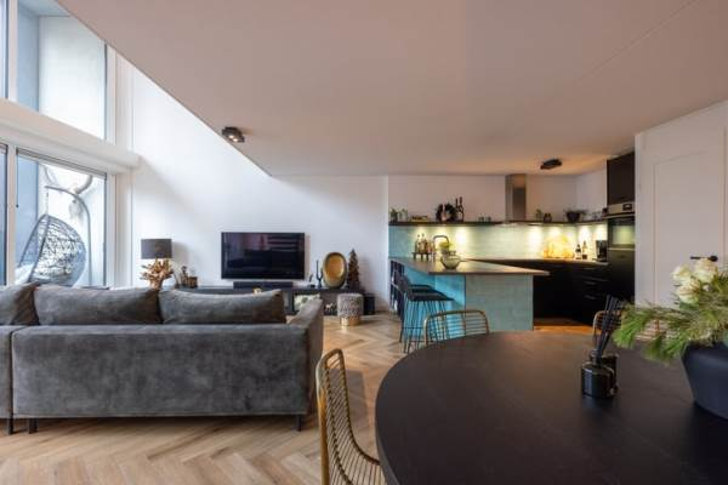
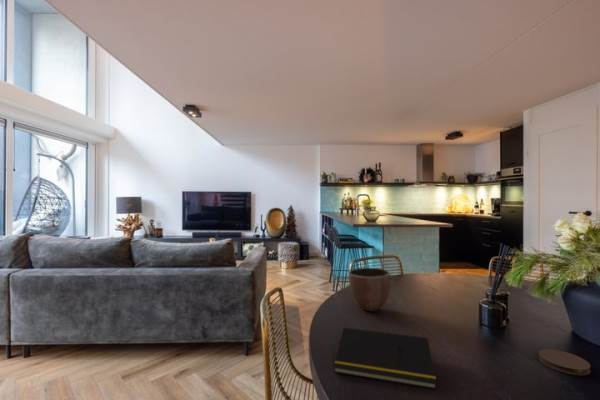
+ coaster [538,348,592,376]
+ notepad [333,327,438,390]
+ decorative bowl [348,267,392,313]
